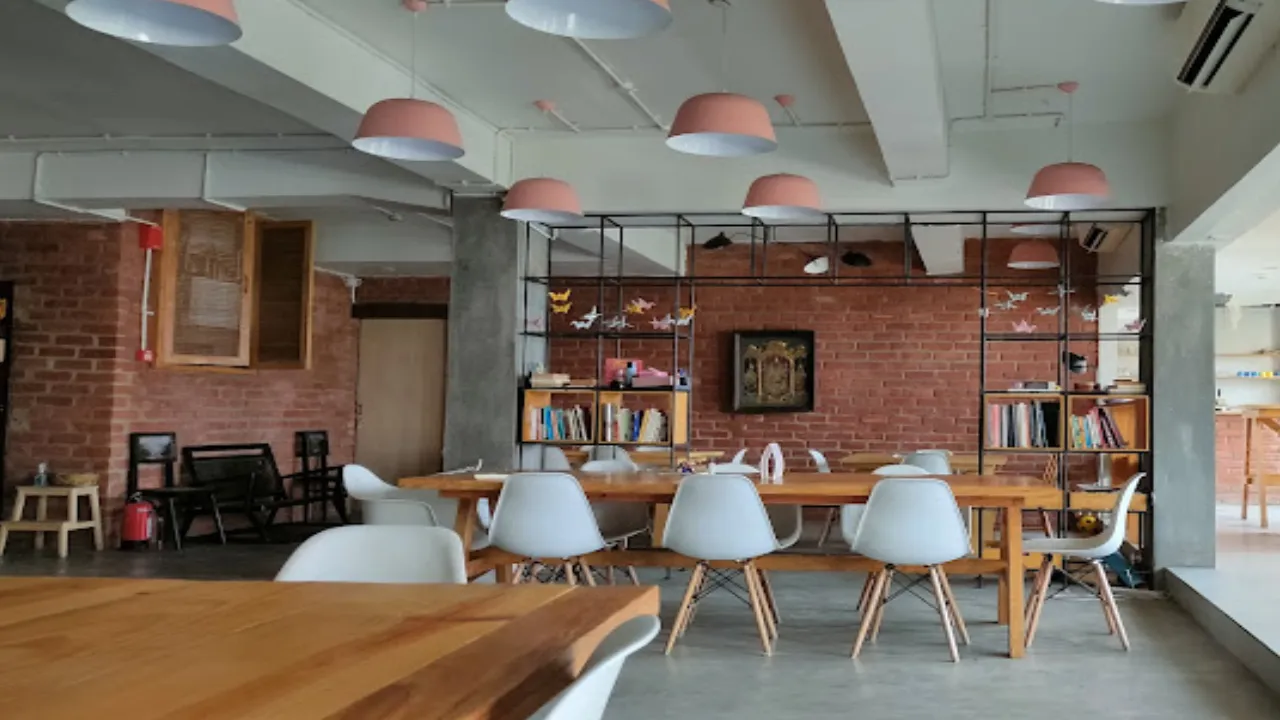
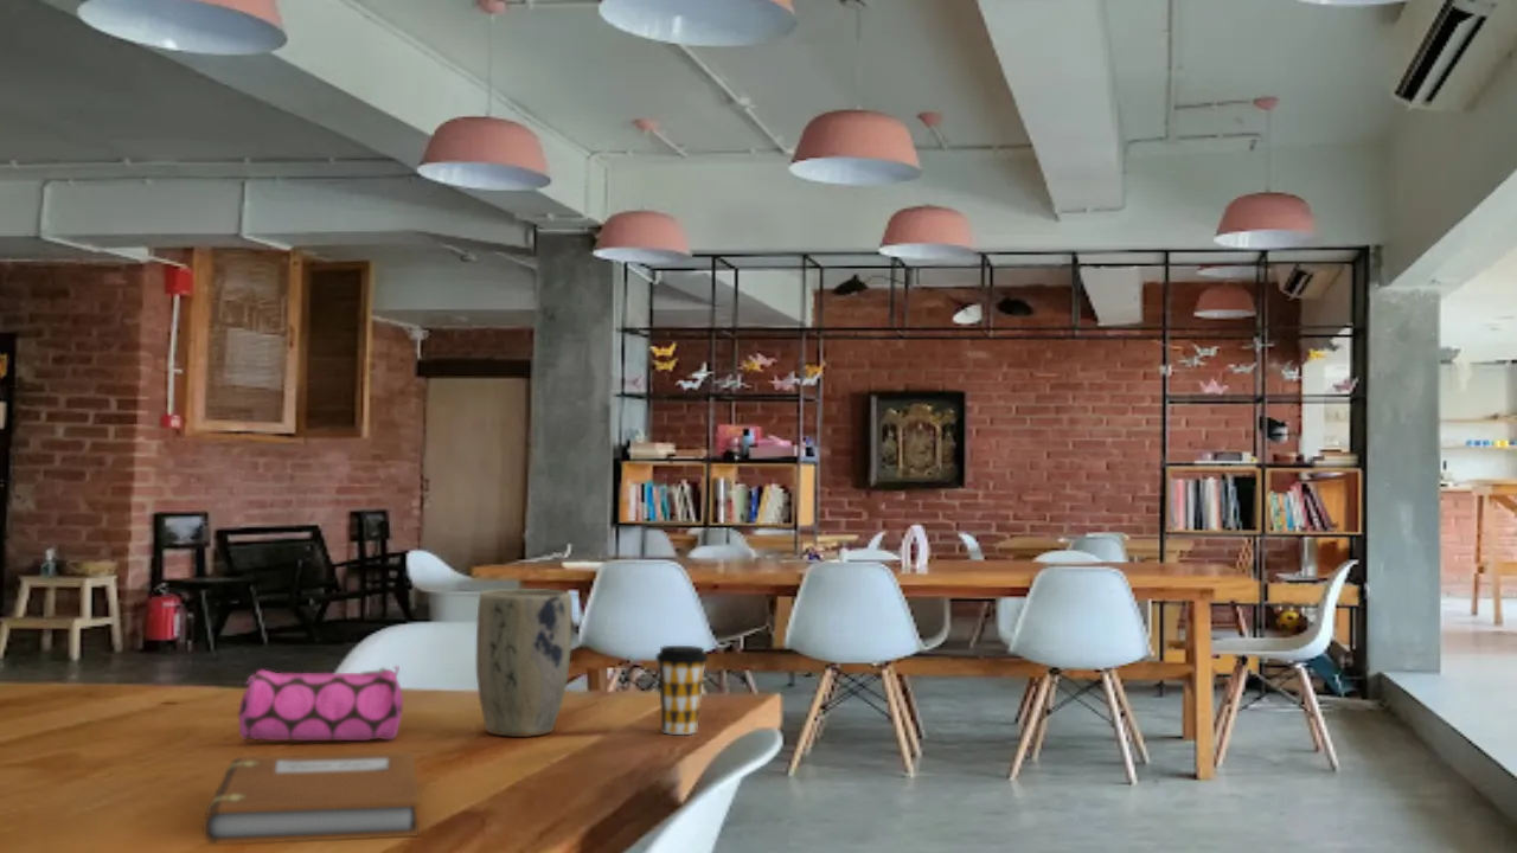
+ pencil case [237,665,404,742]
+ coffee cup [654,644,710,736]
+ plant pot [475,588,574,738]
+ notebook [201,751,421,846]
